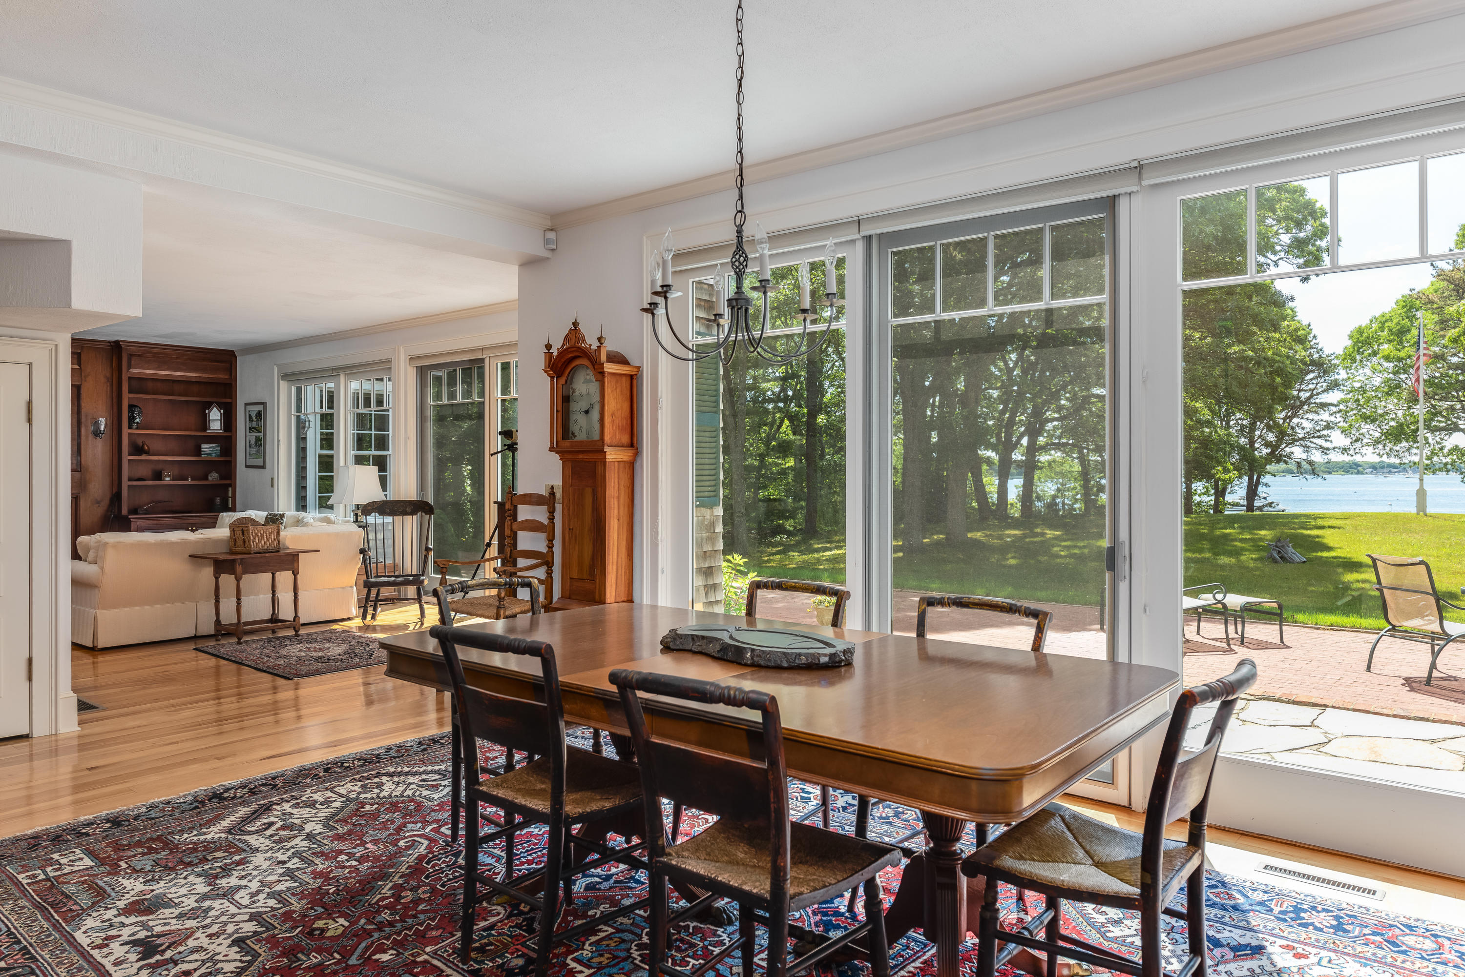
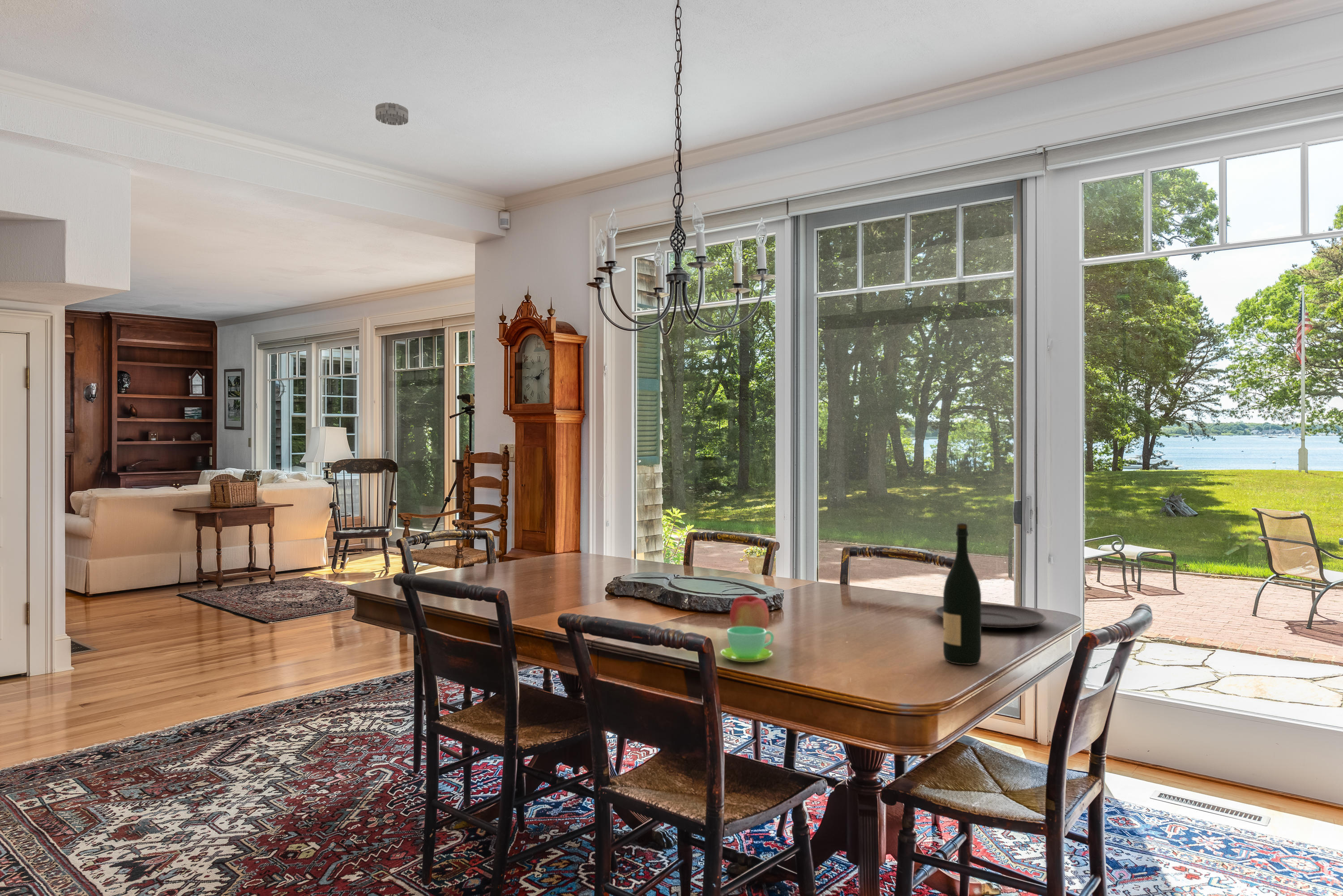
+ plate [934,603,1047,628]
+ cup [720,626,774,663]
+ wine bottle [943,522,982,666]
+ apple [729,595,770,630]
+ smoke detector [375,102,409,126]
